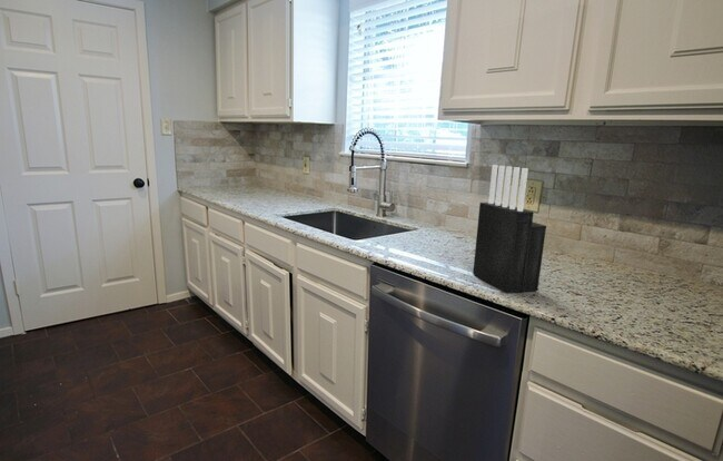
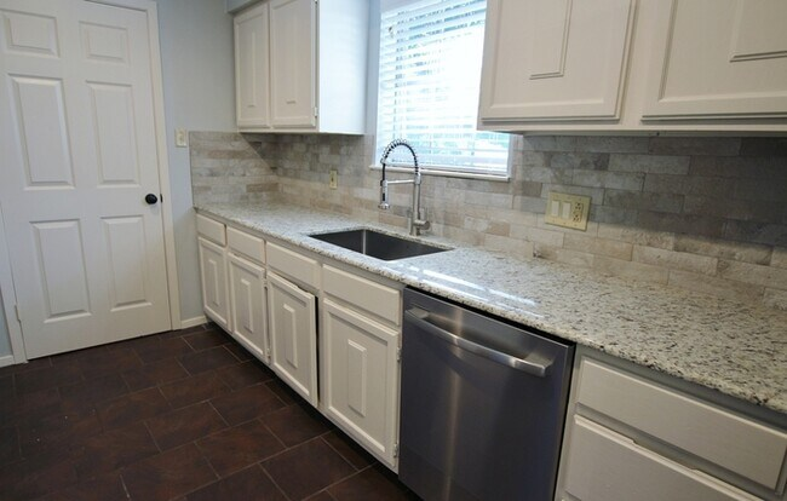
- knife block [472,164,547,294]
